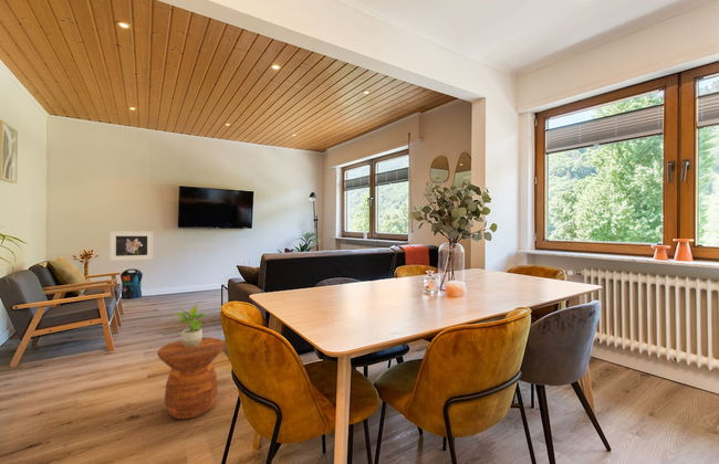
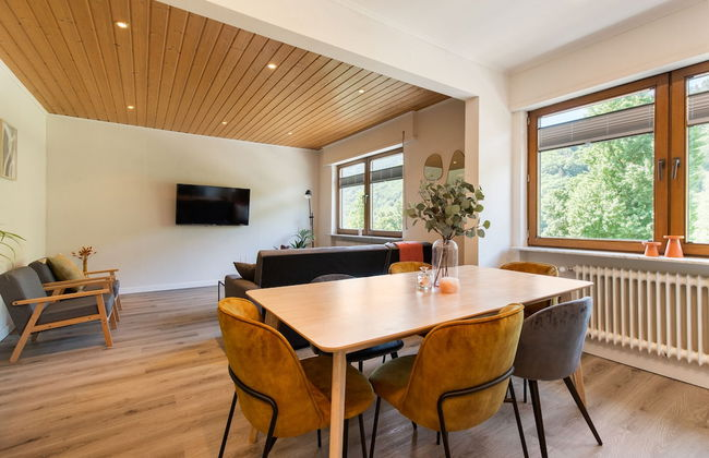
- side table [156,337,226,420]
- potted plant [171,303,208,347]
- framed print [108,230,154,262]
- pouch [119,267,144,299]
